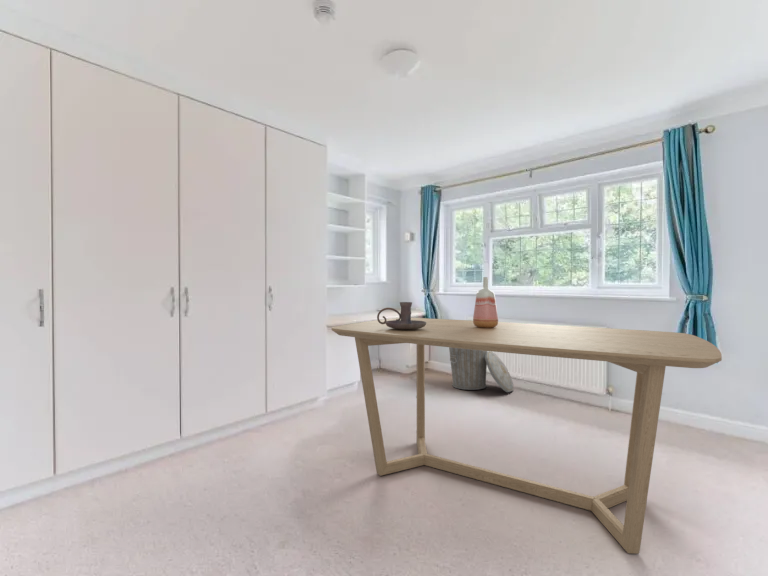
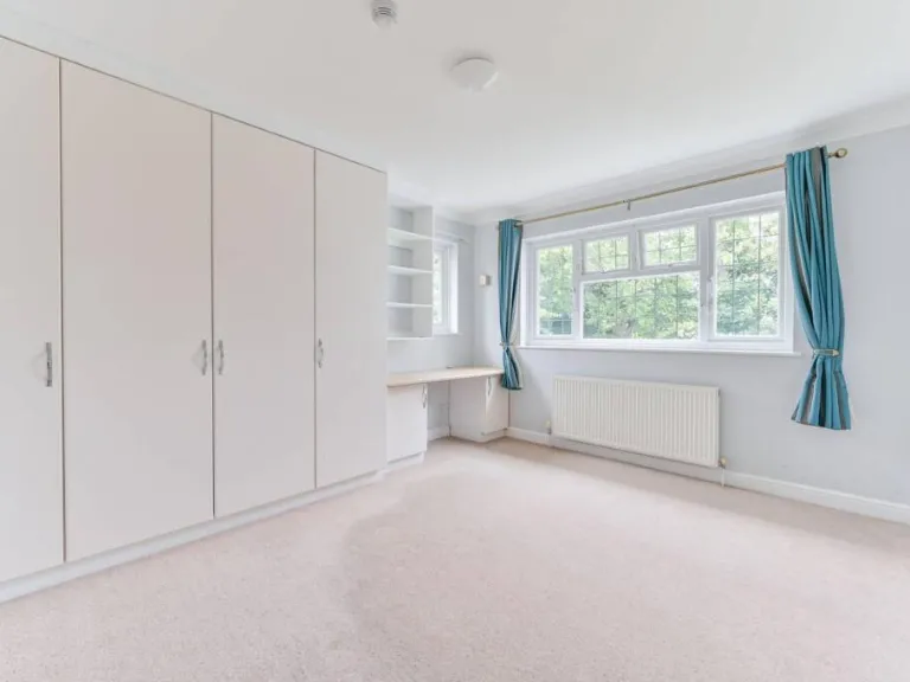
- vase [472,276,499,328]
- dining table [331,317,723,555]
- trash can [448,347,514,393]
- candle holder [376,301,426,330]
